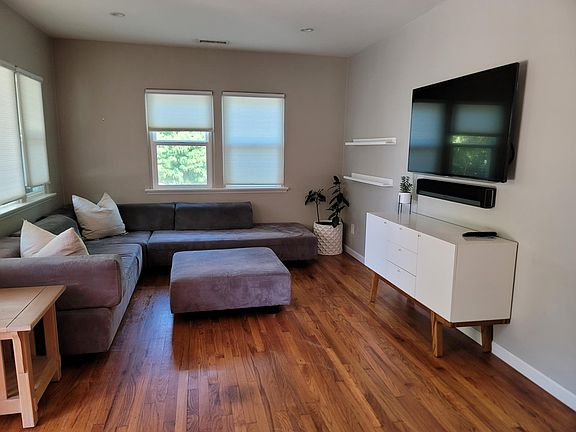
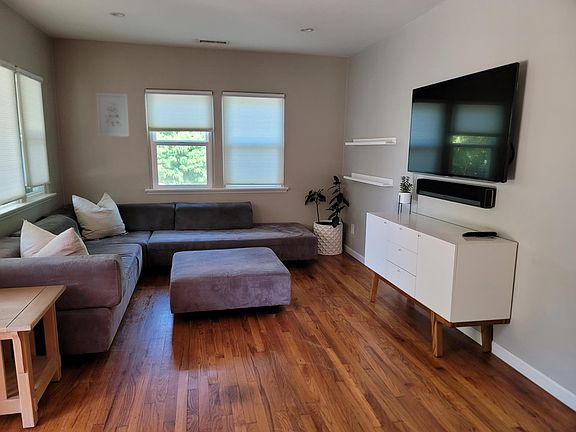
+ wall art [95,92,130,138]
